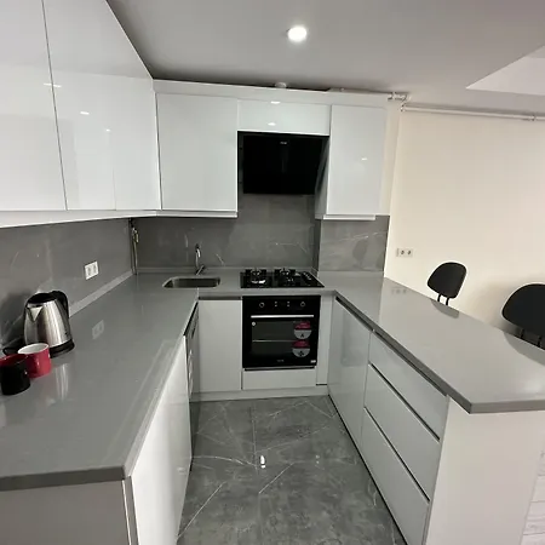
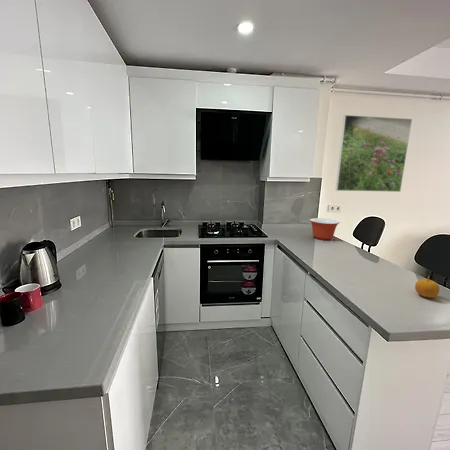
+ mixing bowl [309,217,340,241]
+ fruit [414,275,440,299]
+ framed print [335,114,413,193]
